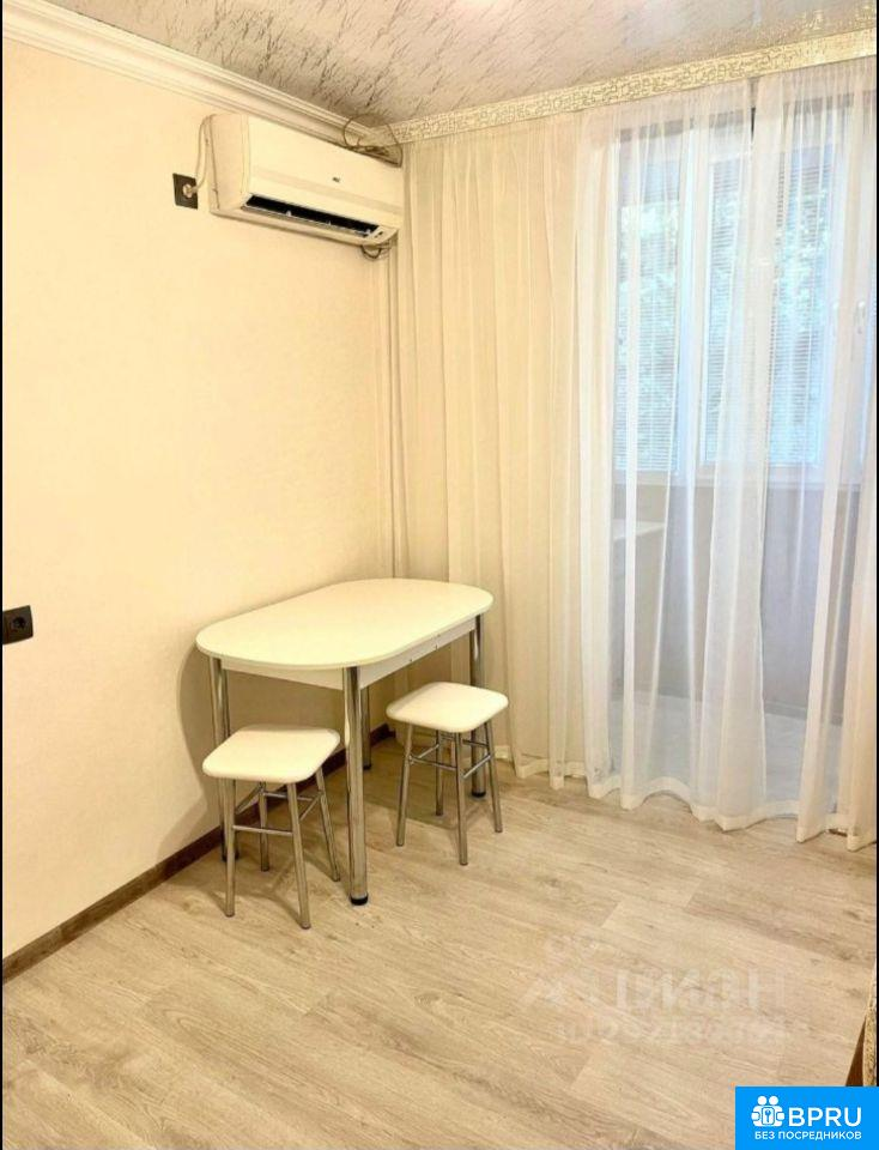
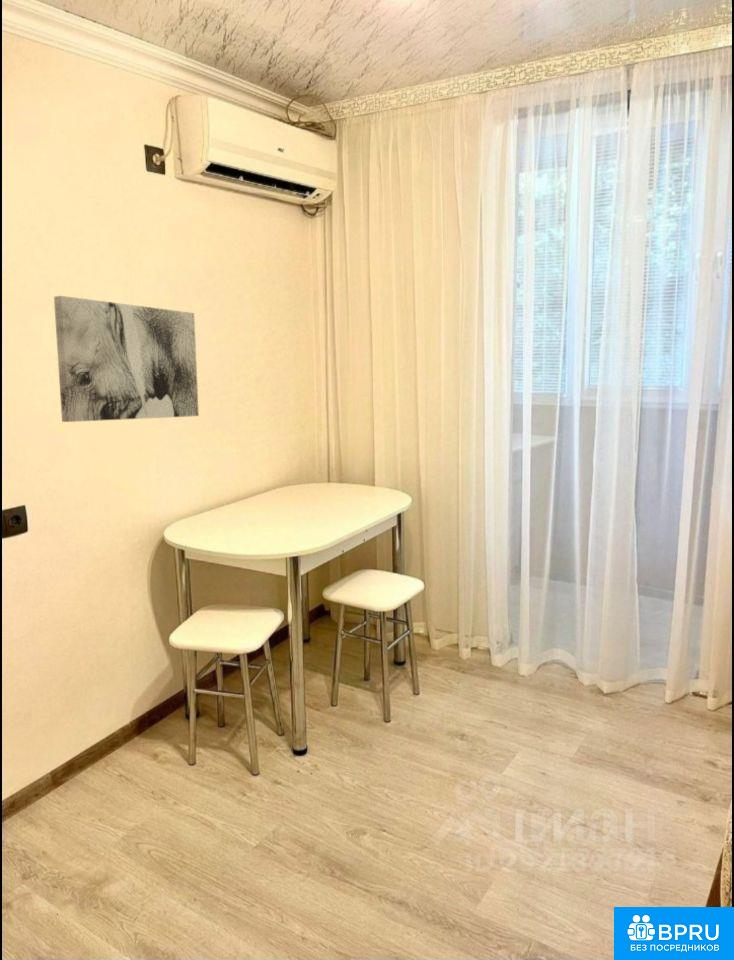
+ wall art [53,295,200,423]
